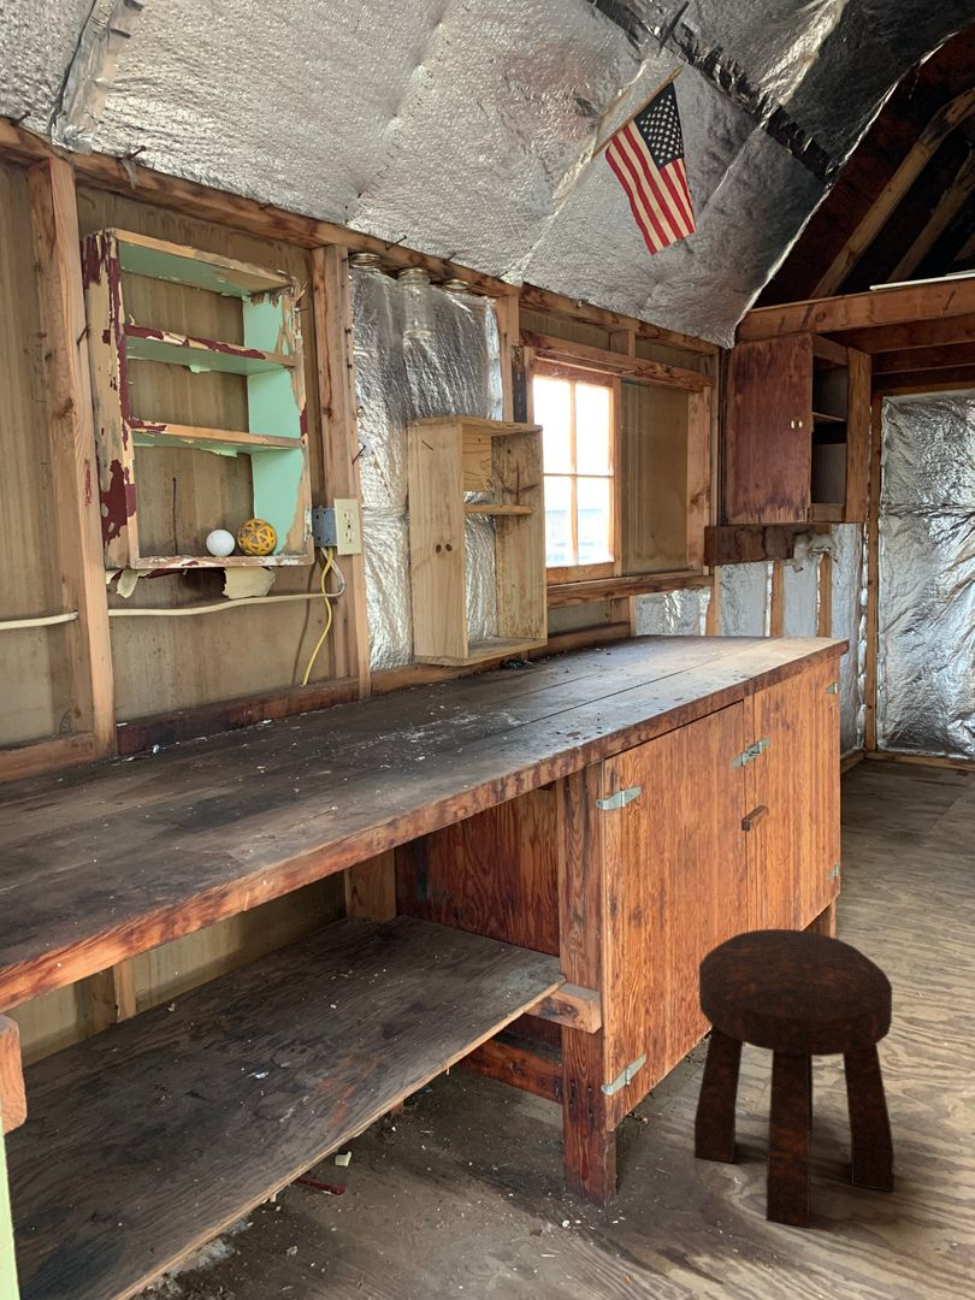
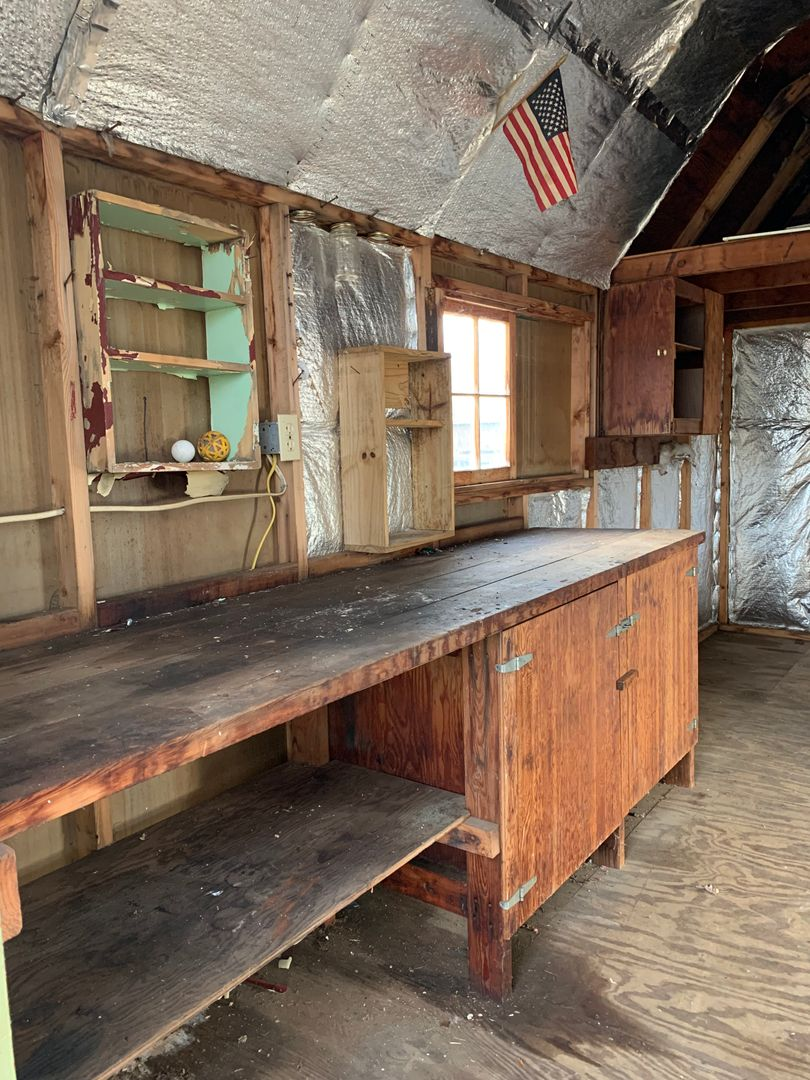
- stool [693,928,896,1229]
